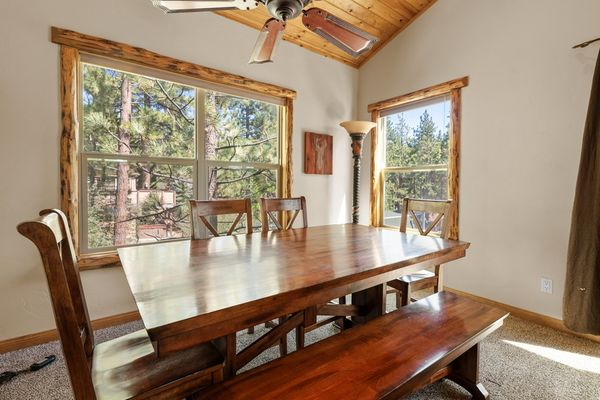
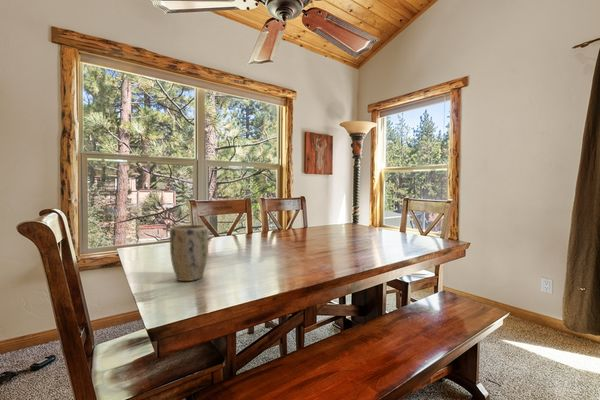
+ plant pot [169,224,209,282]
